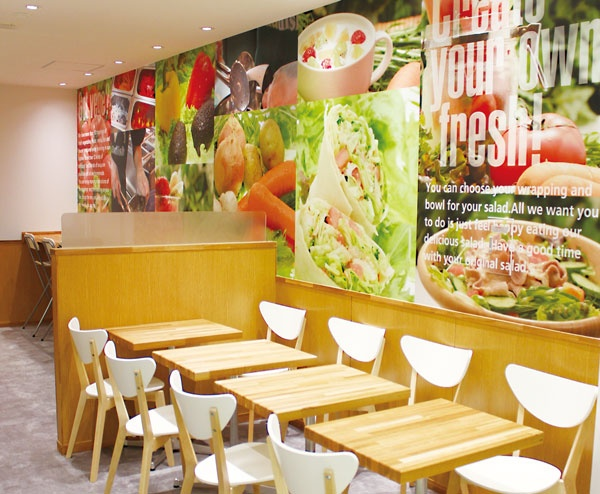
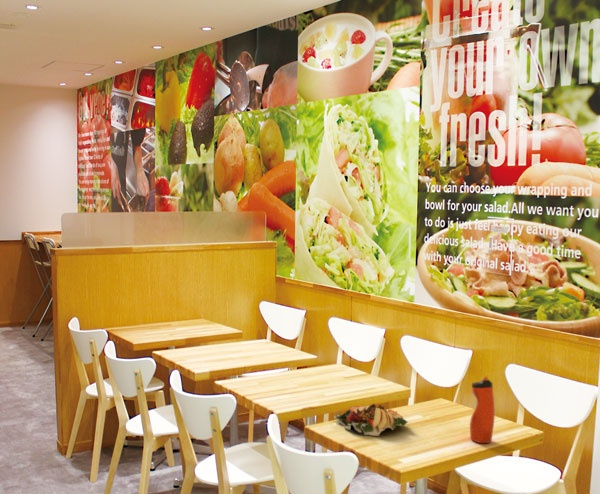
+ water bottle [469,376,496,444]
+ salad [333,403,409,437]
